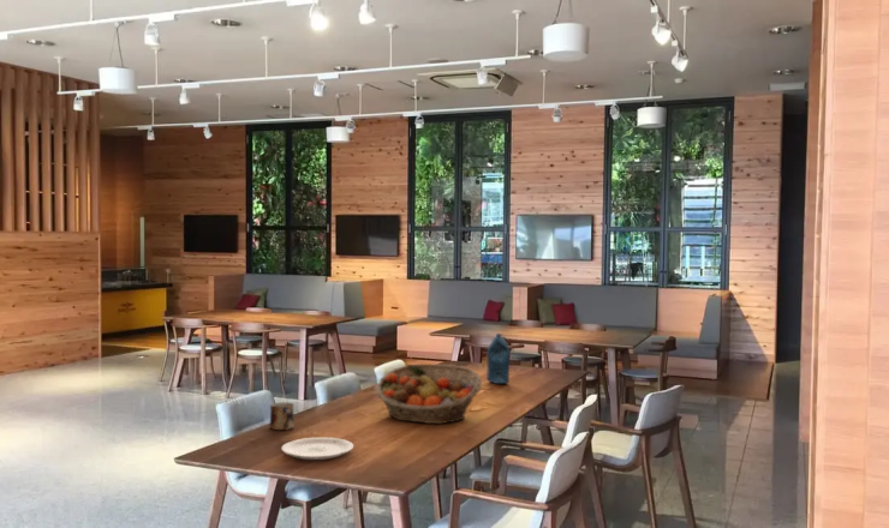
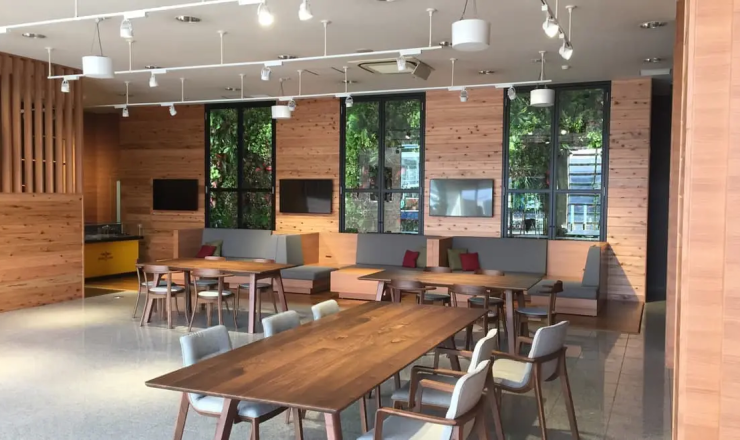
- mug [269,401,296,432]
- bottle [485,332,511,385]
- plate [280,437,354,461]
- fruit basket [375,362,483,425]
